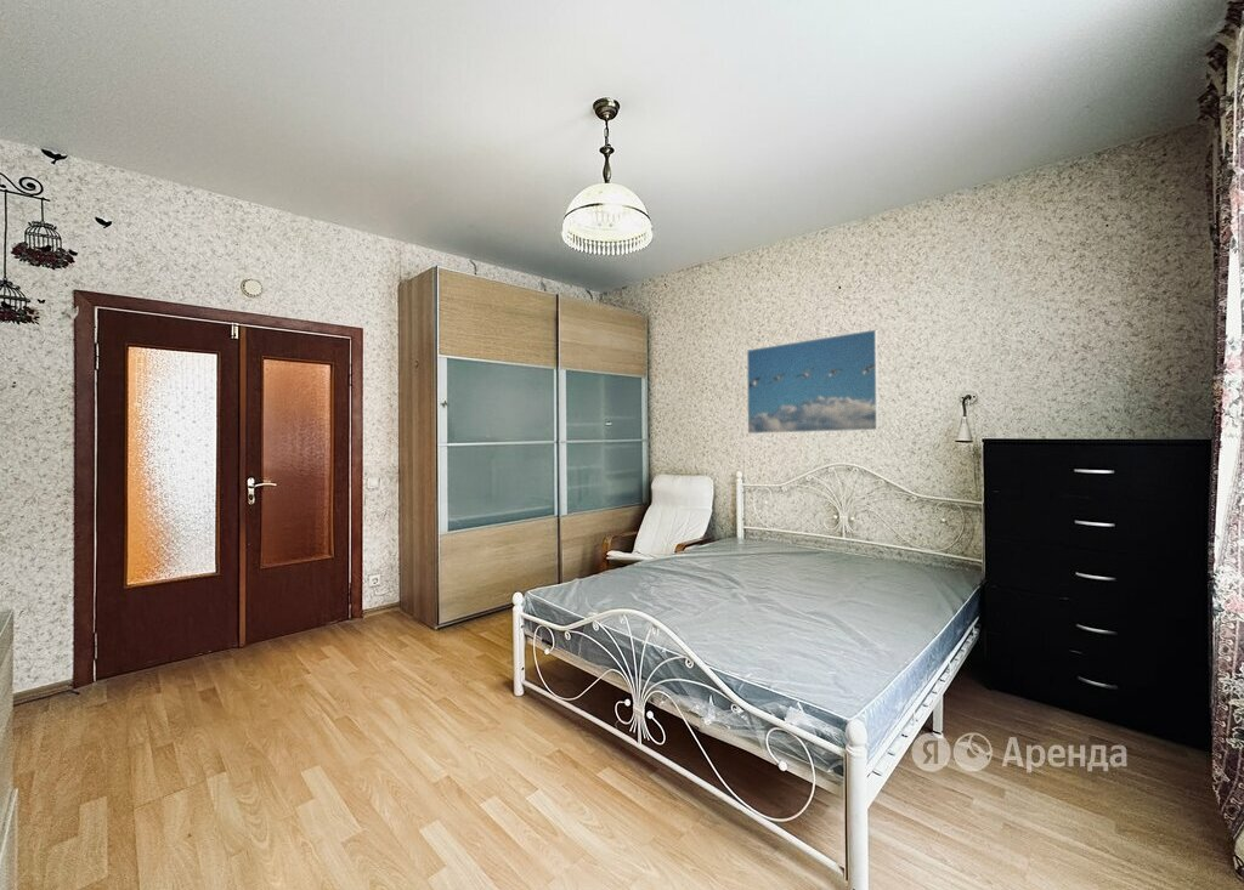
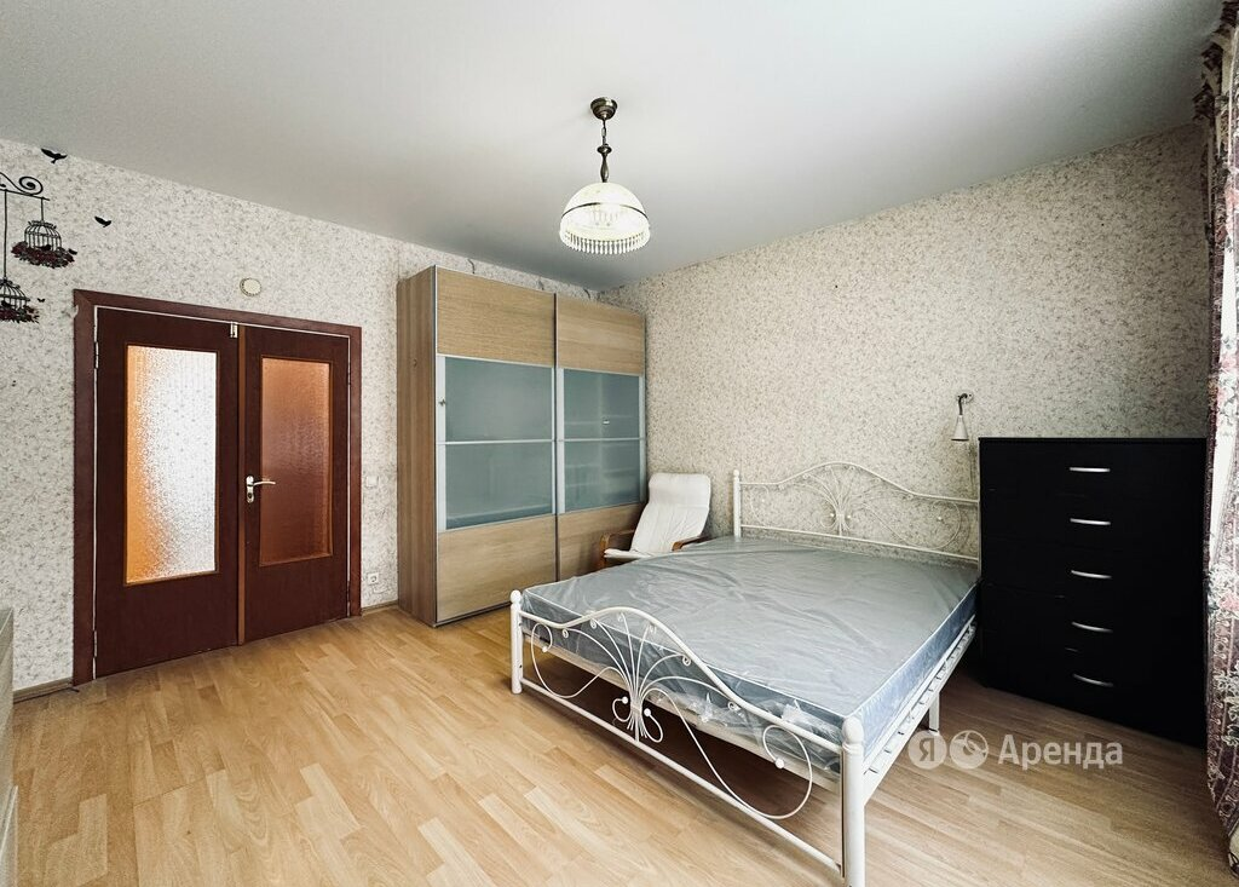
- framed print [746,328,880,435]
